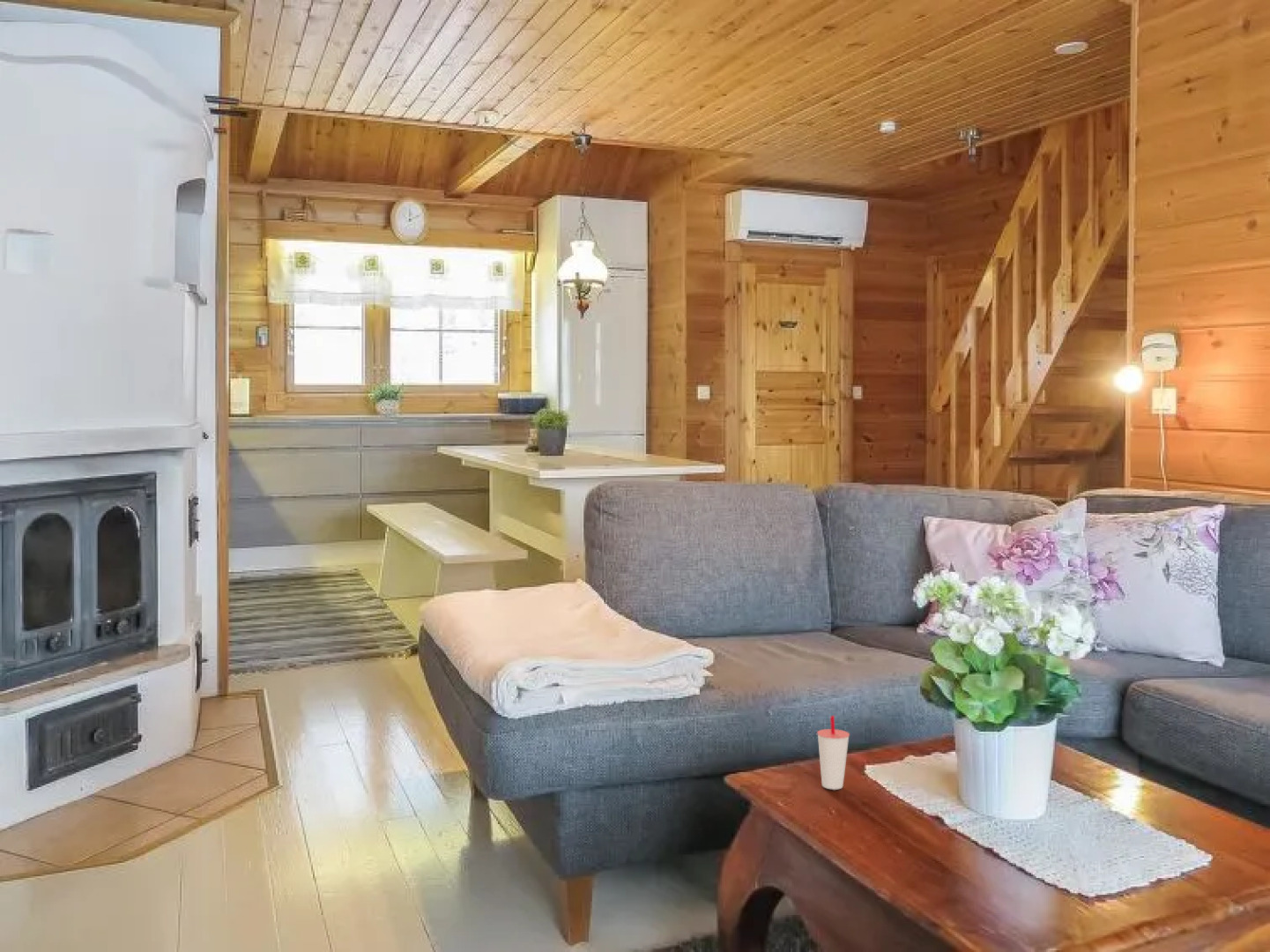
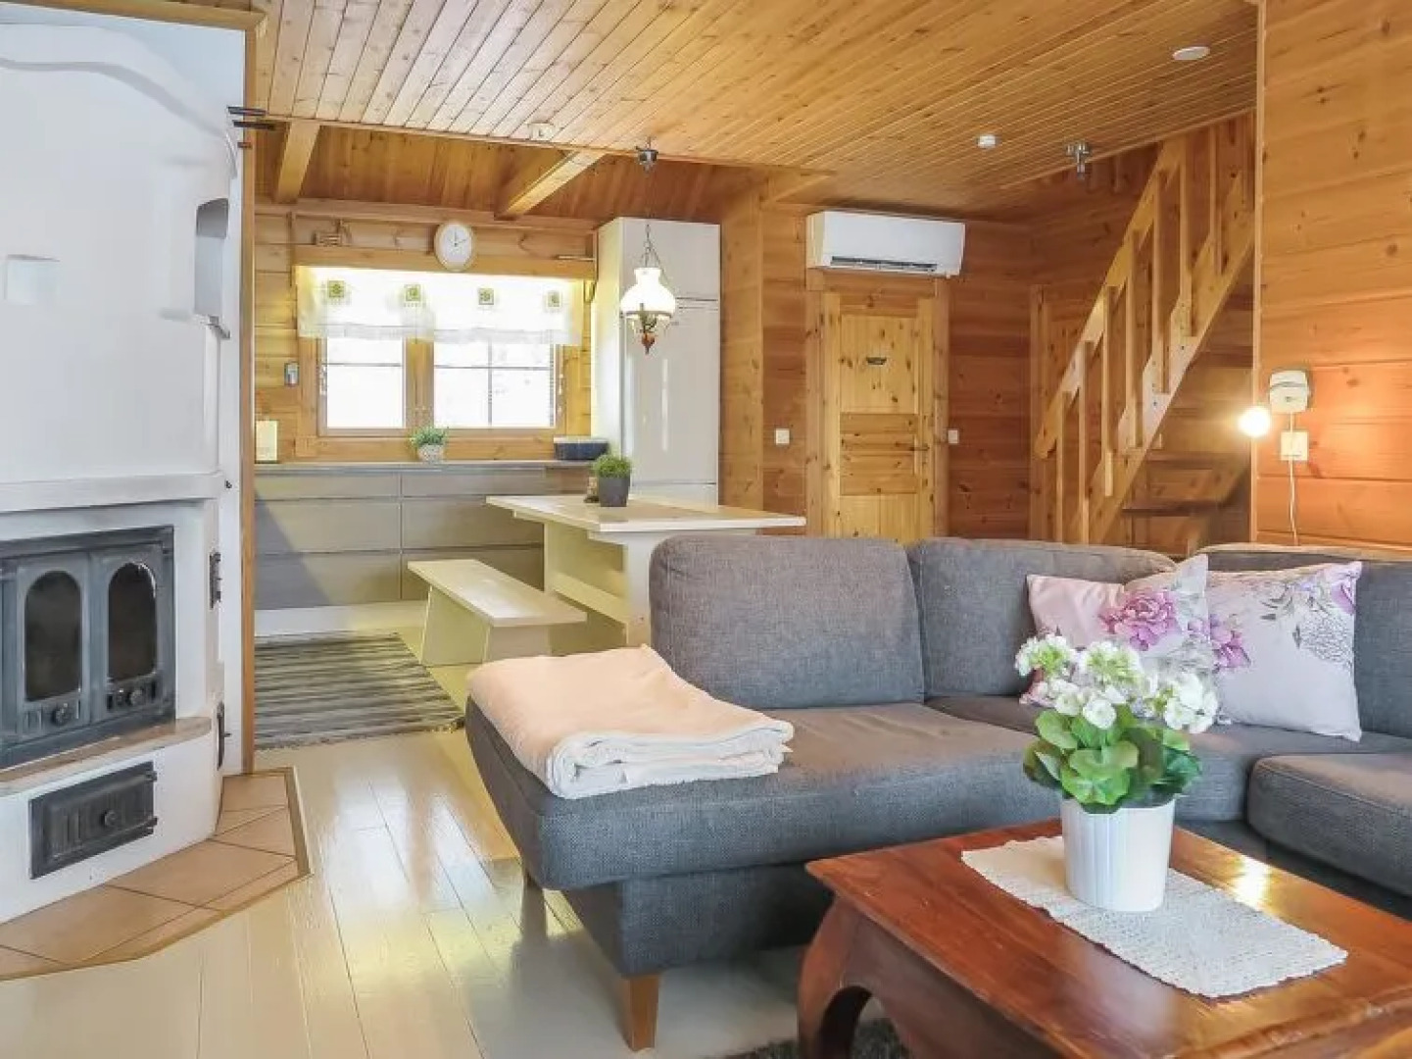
- cup [816,715,850,791]
